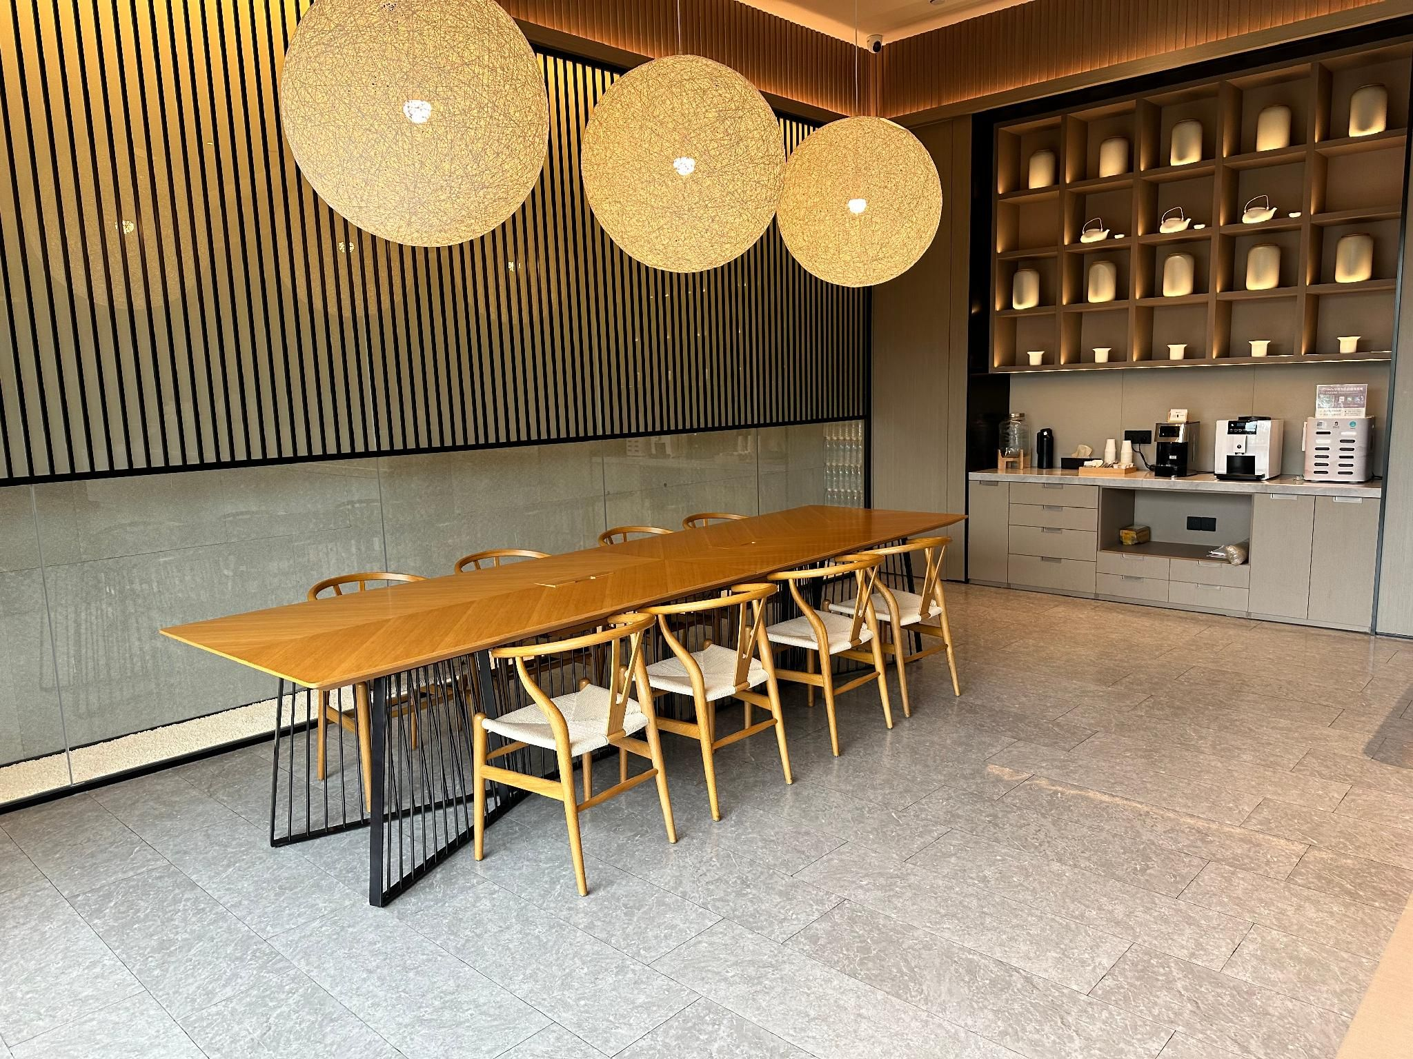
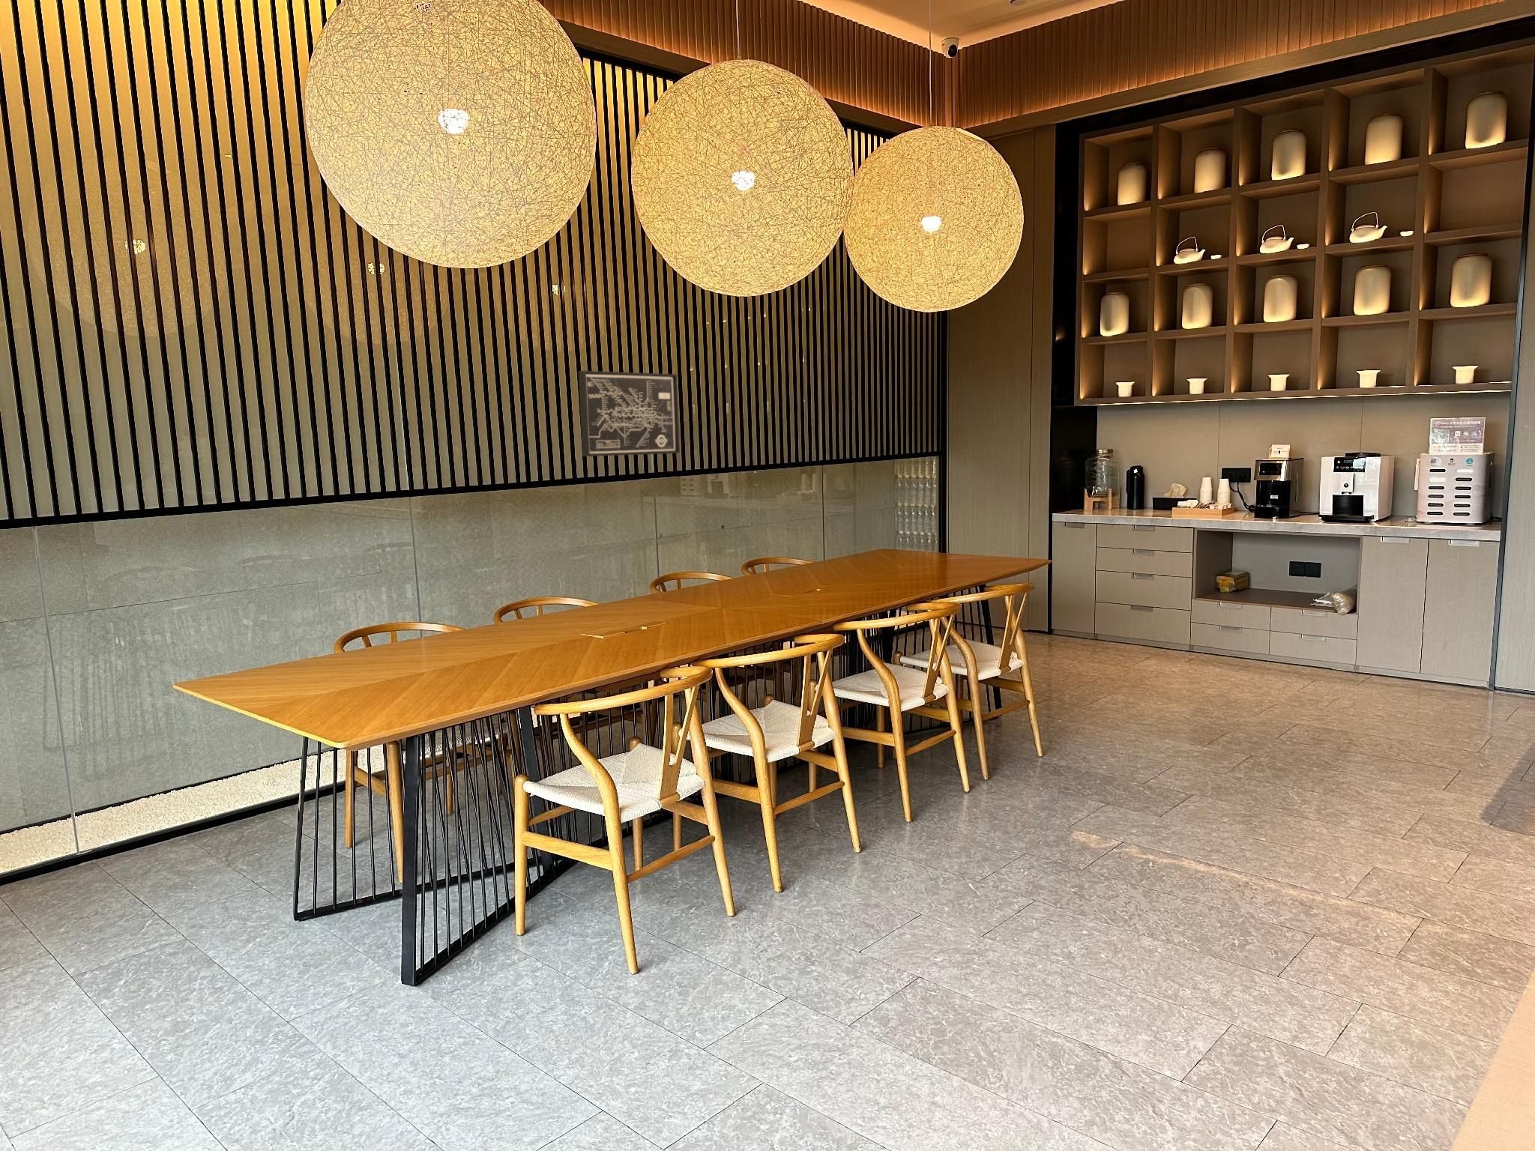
+ wall art [578,370,680,457]
